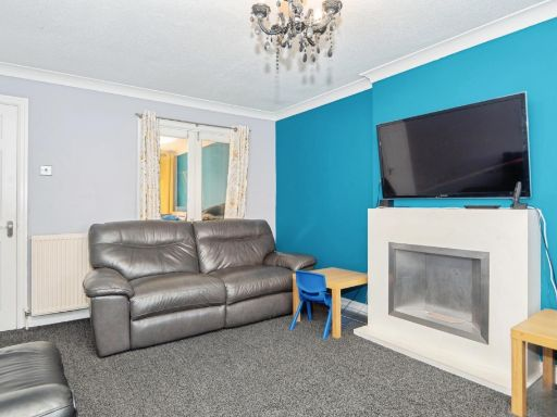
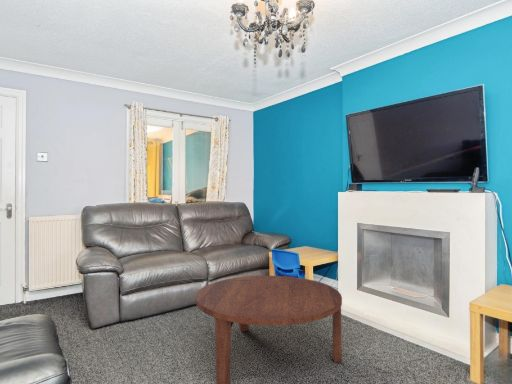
+ coffee table [195,275,343,384]
